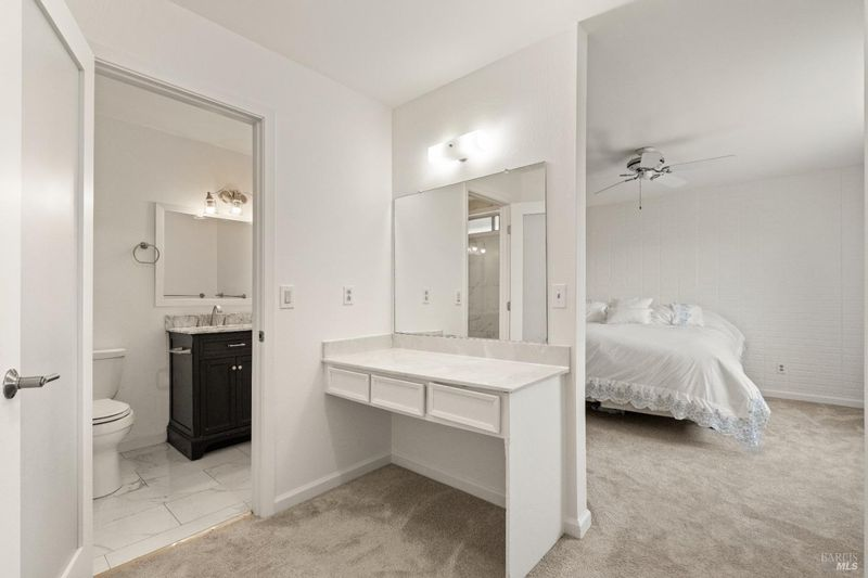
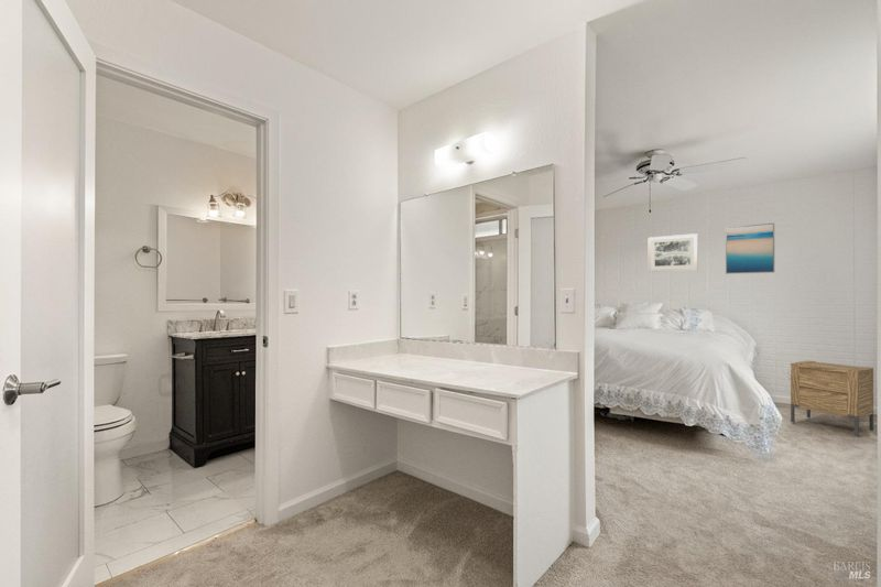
+ wall art [725,221,775,275]
+ wall art [648,232,698,273]
+ nightstand [790,359,874,438]
